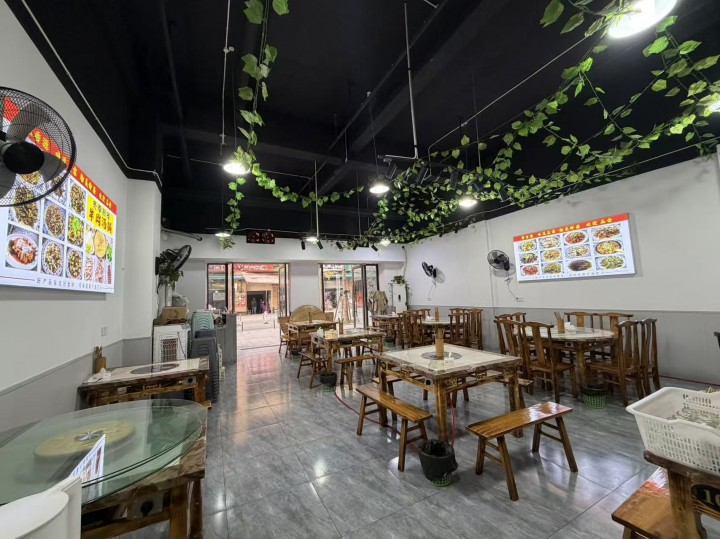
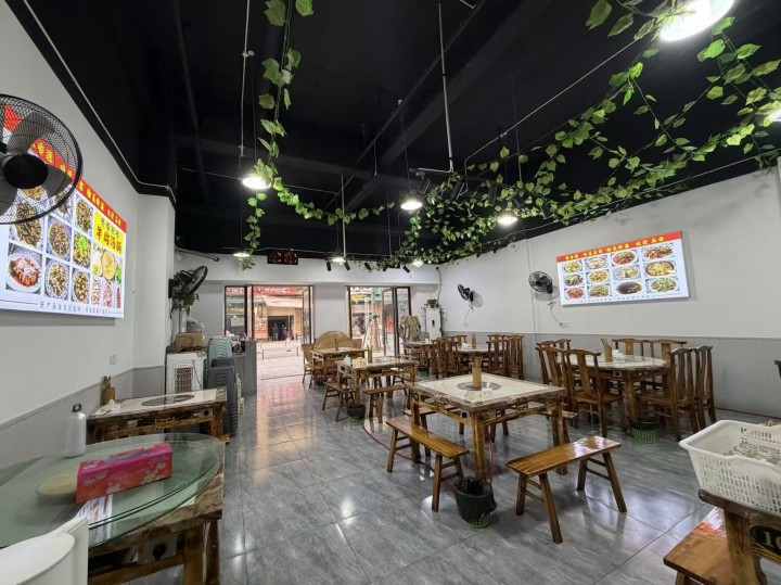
+ tissue box [75,441,174,505]
+ water bottle [65,403,87,458]
